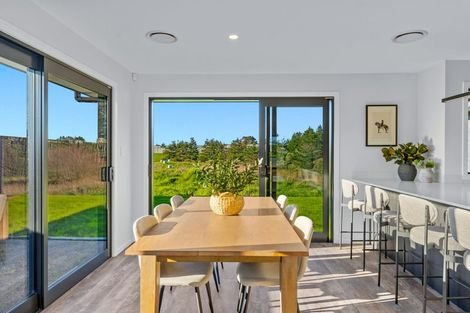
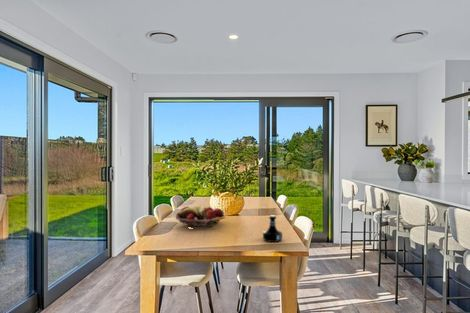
+ fruit basket [175,205,226,229]
+ tequila bottle [262,214,283,243]
